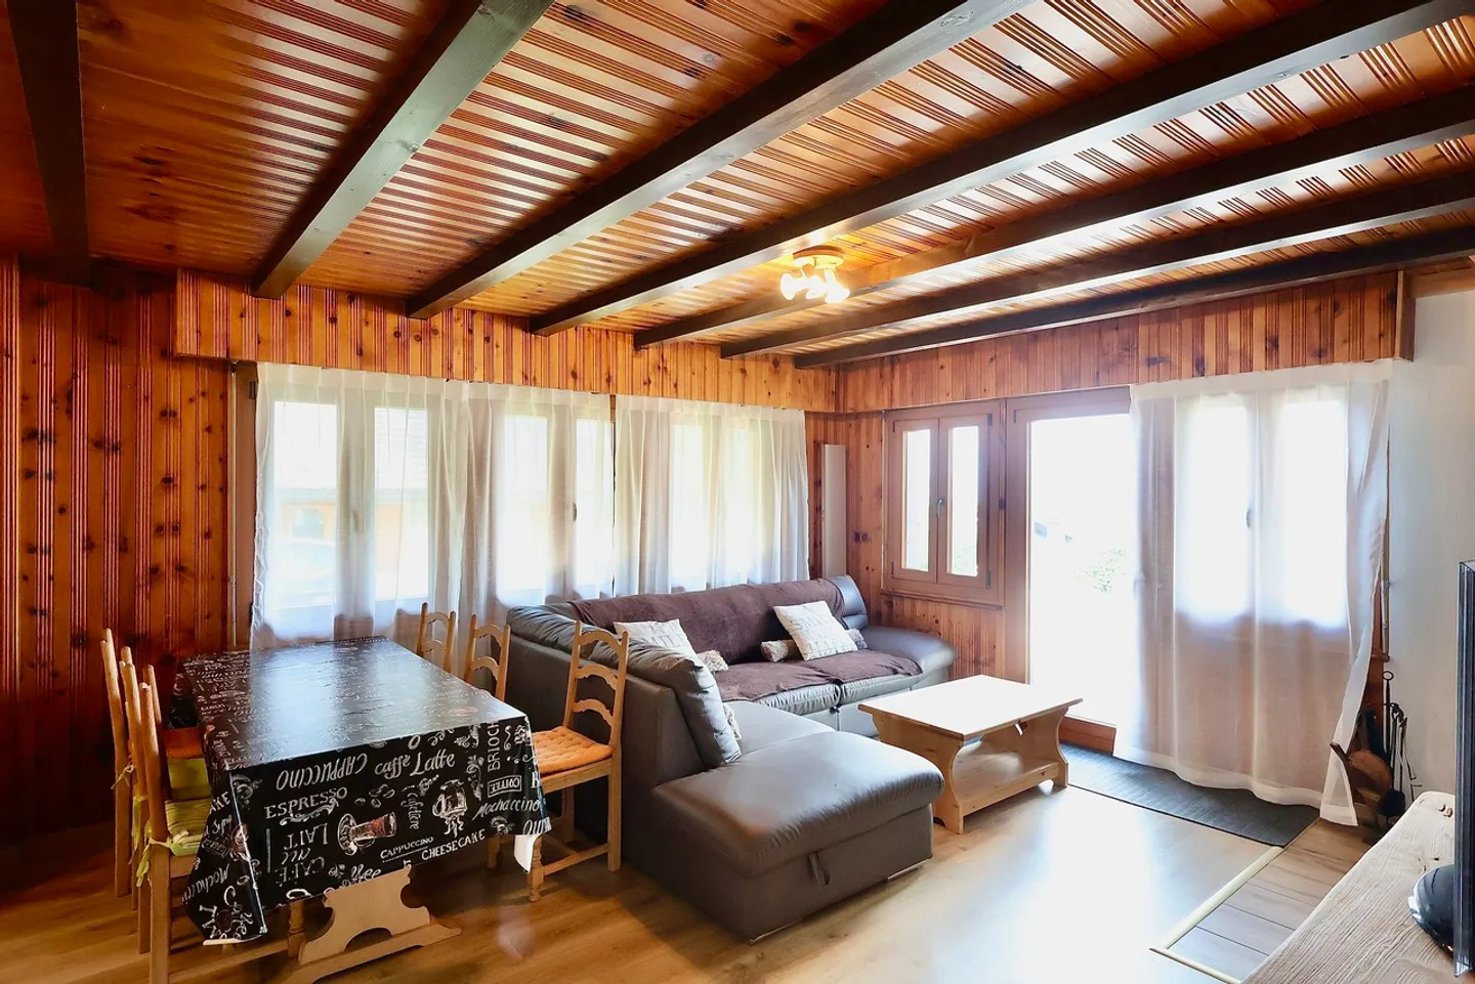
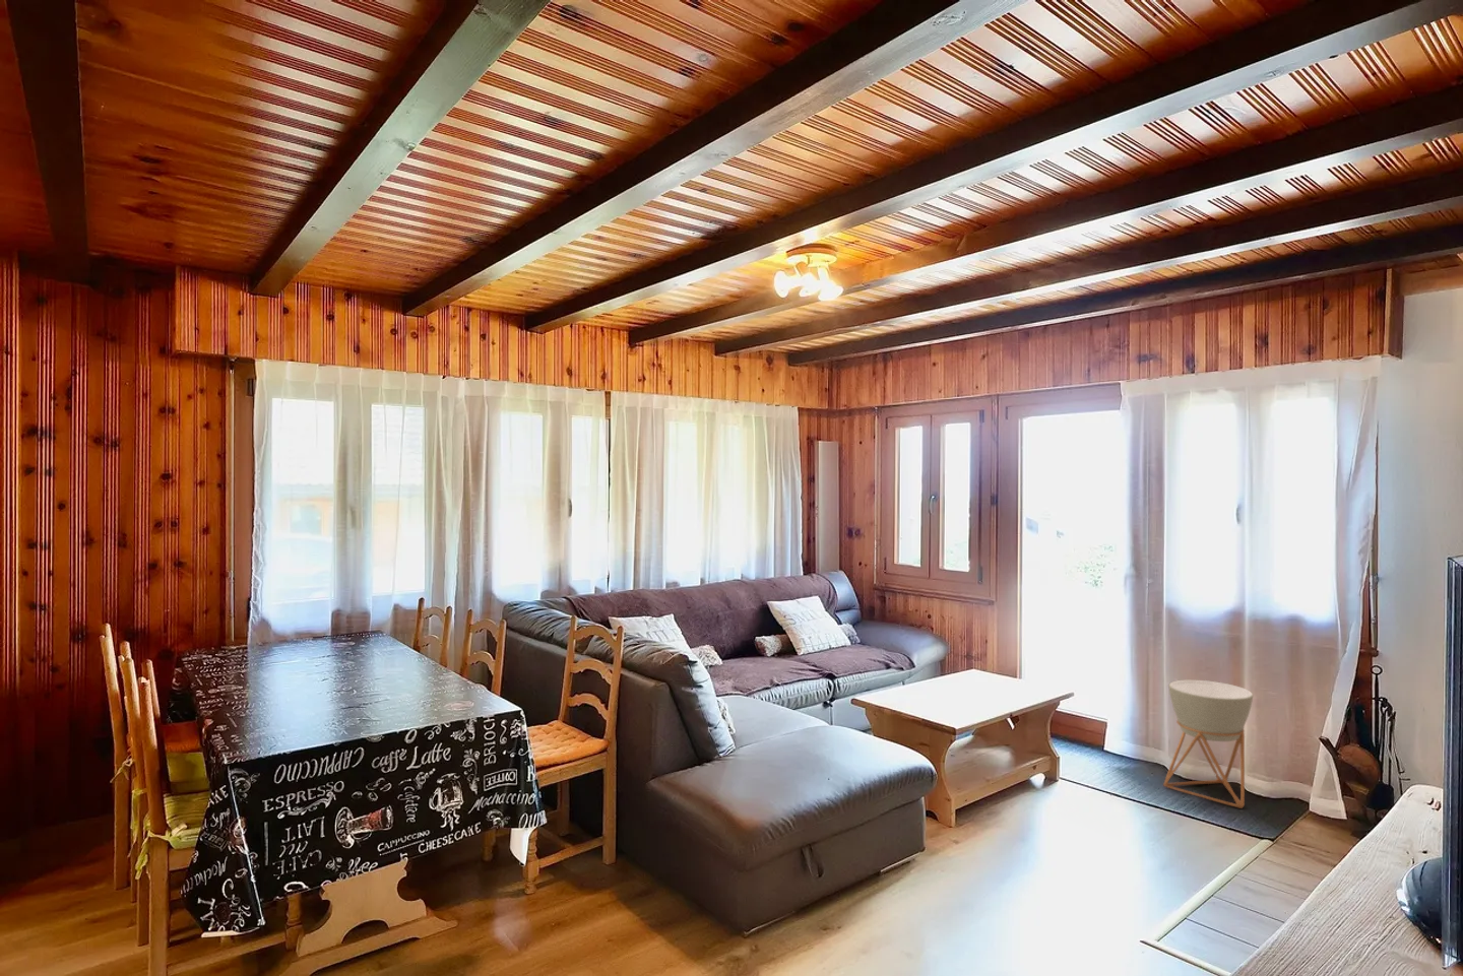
+ planter [1162,680,1254,809]
